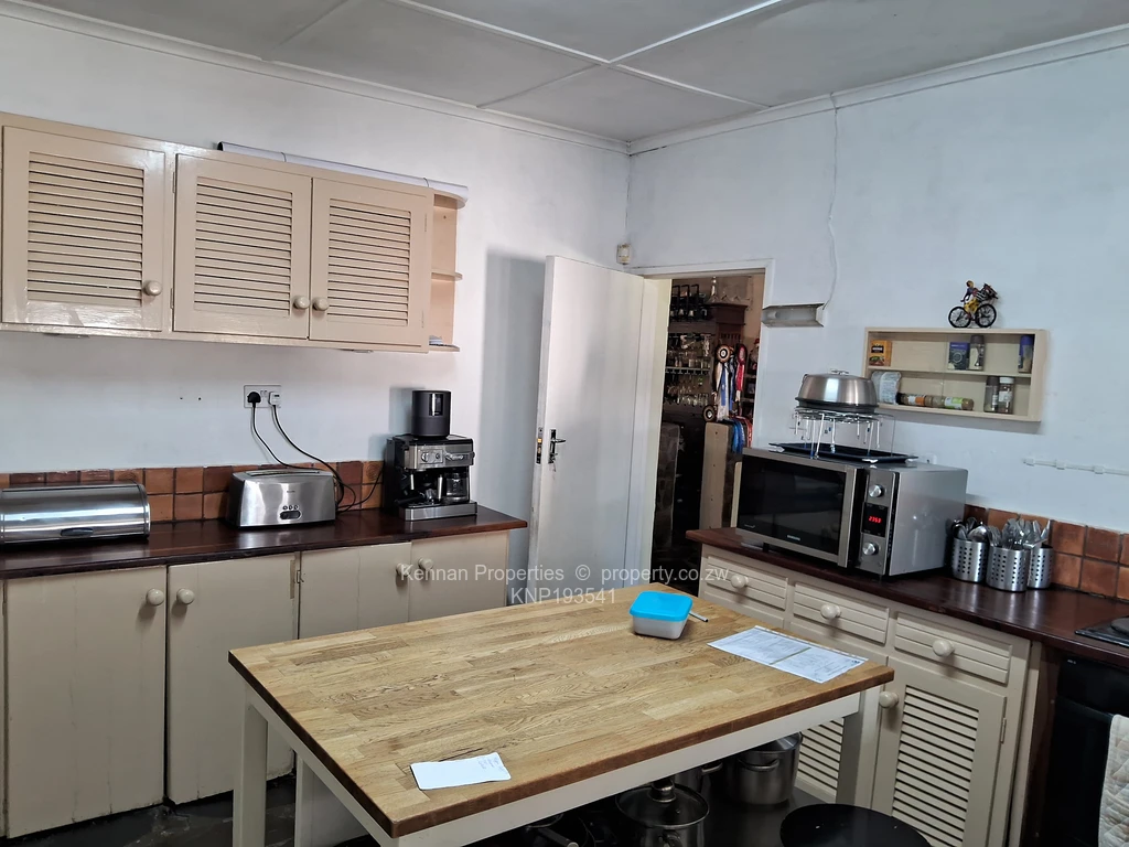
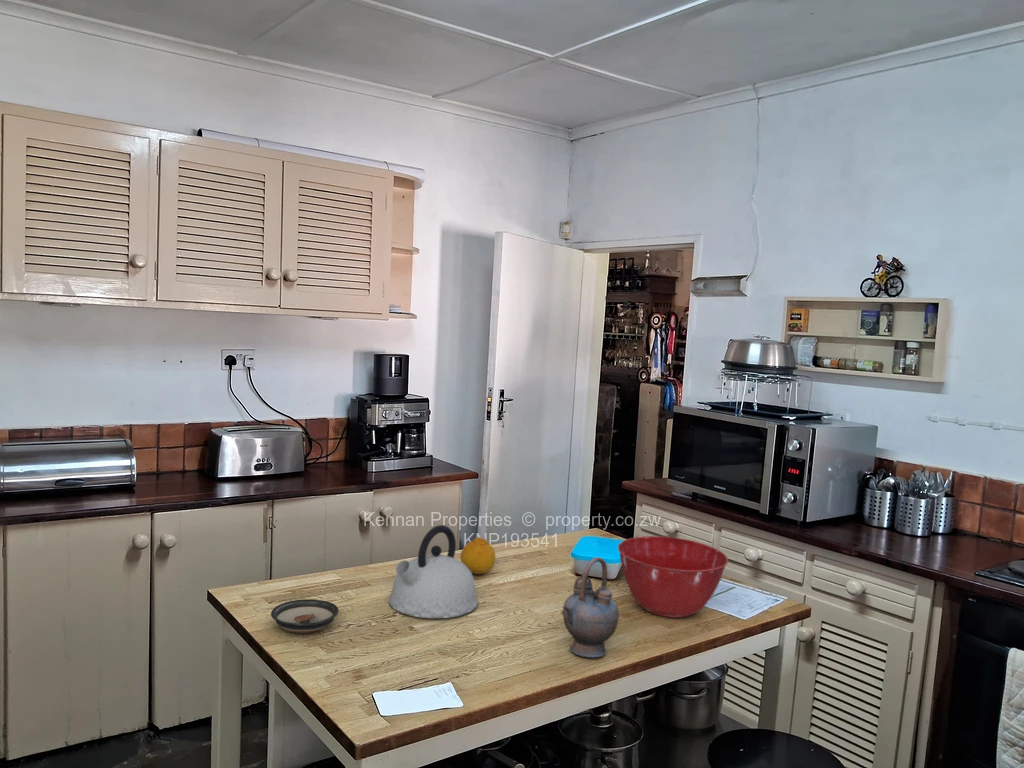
+ saucer [270,598,340,634]
+ fruit [459,536,497,575]
+ mixing bowl [617,535,729,619]
+ teapot [560,556,620,658]
+ kettle [388,524,479,619]
